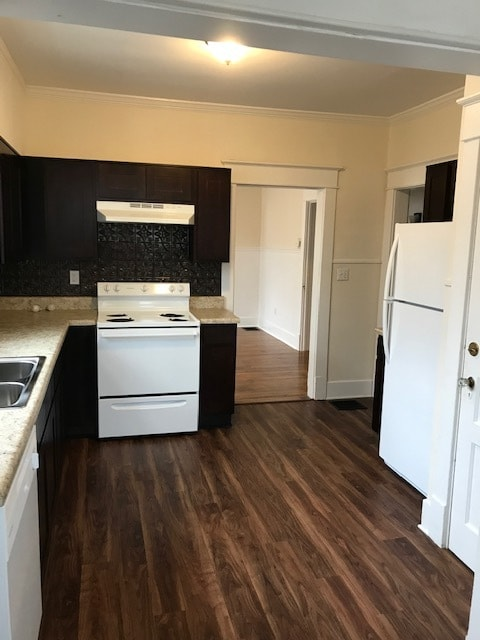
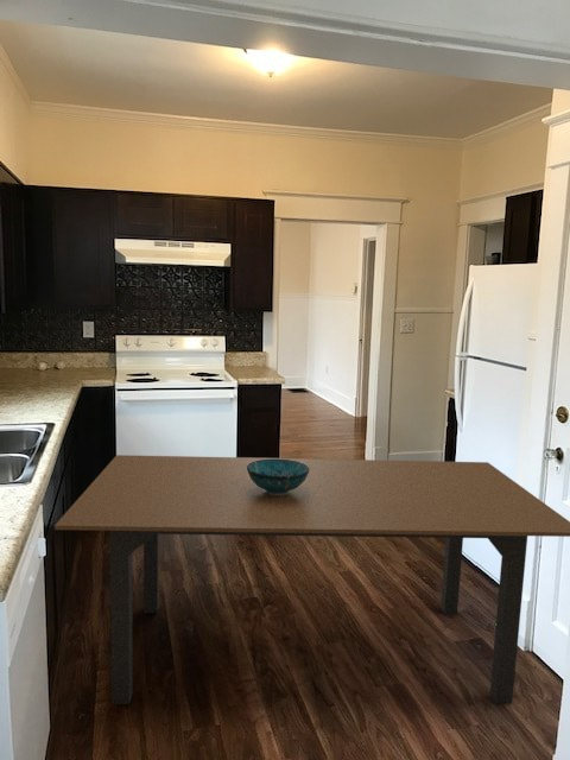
+ dining table [53,454,570,705]
+ decorative bowl [247,460,309,495]
